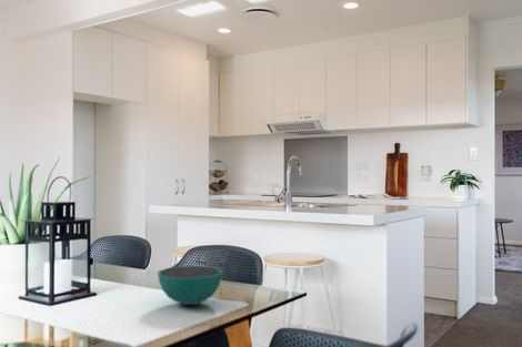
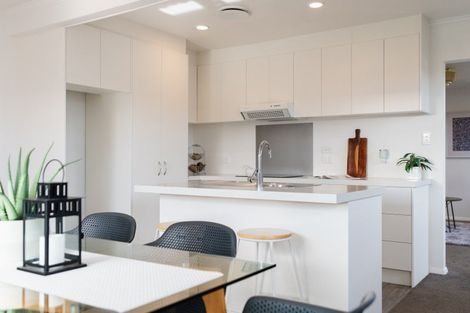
- bowl [157,265,223,306]
